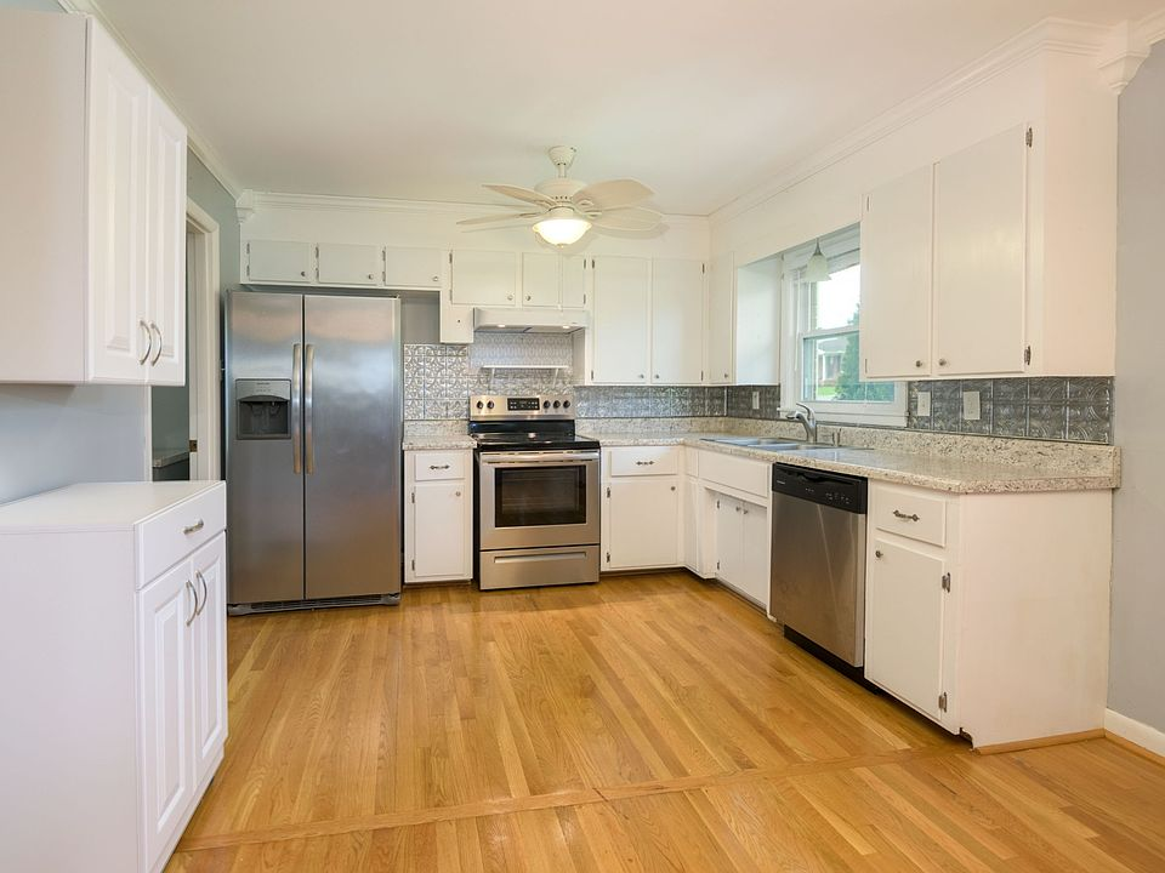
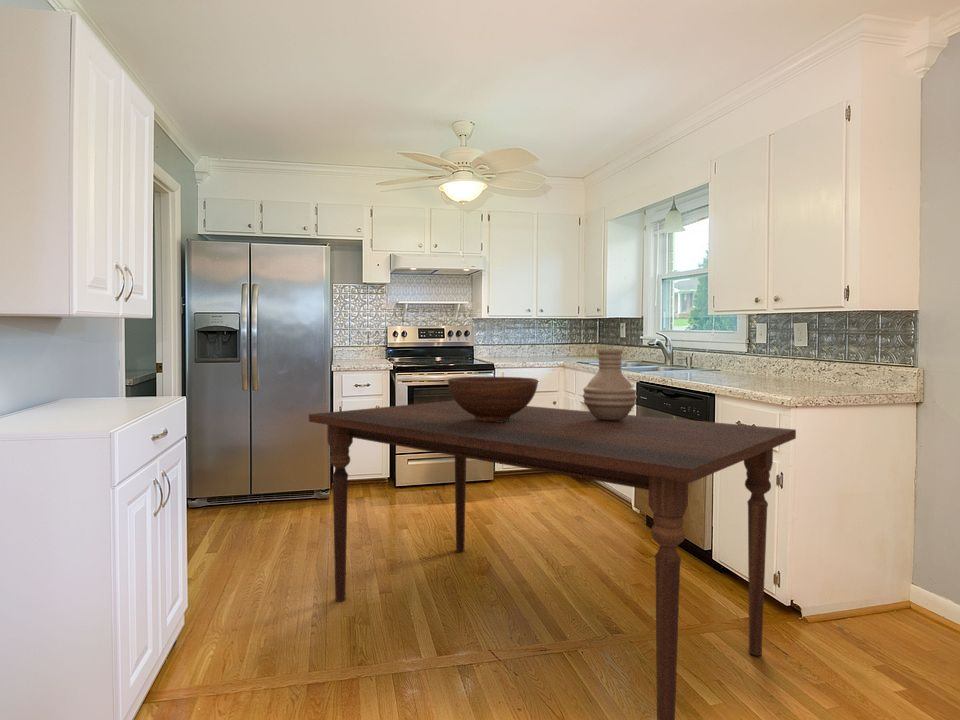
+ fruit bowl [447,376,539,422]
+ vase [582,349,638,420]
+ dining table [308,400,797,720]
